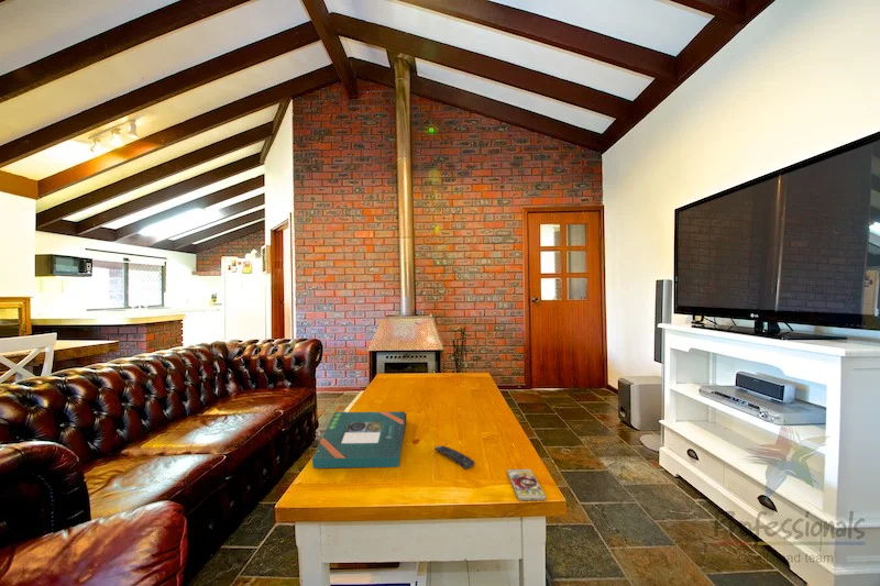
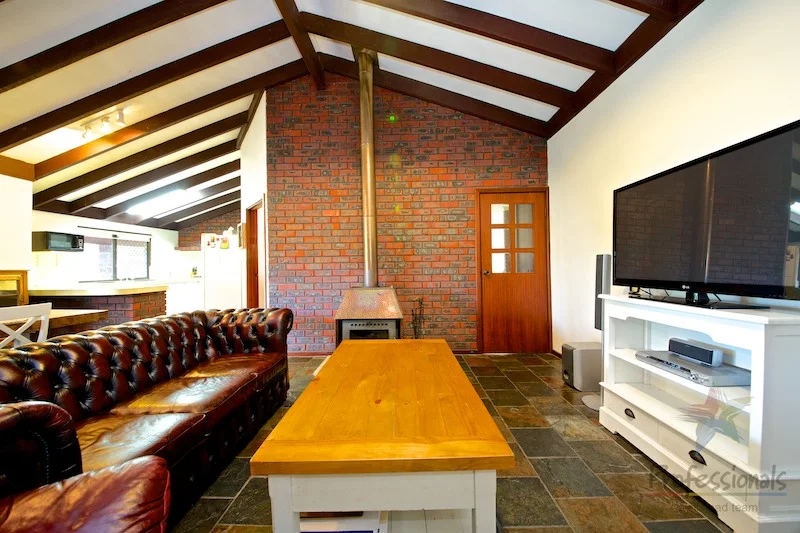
- remote control [435,444,476,471]
- board game [311,410,407,469]
- smartphone [506,468,547,501]
